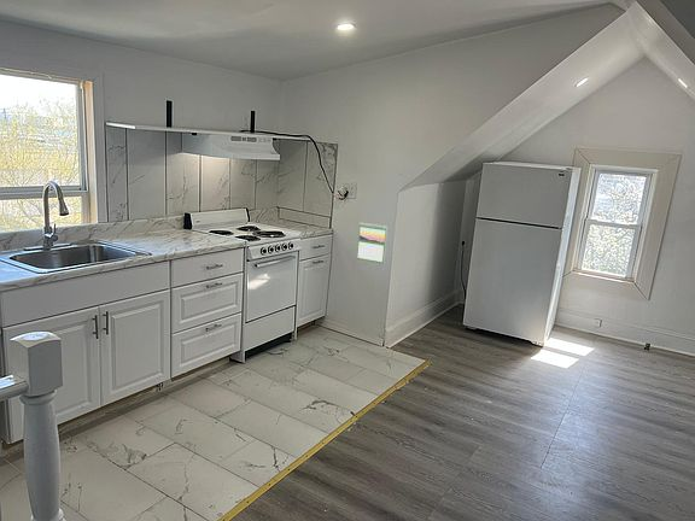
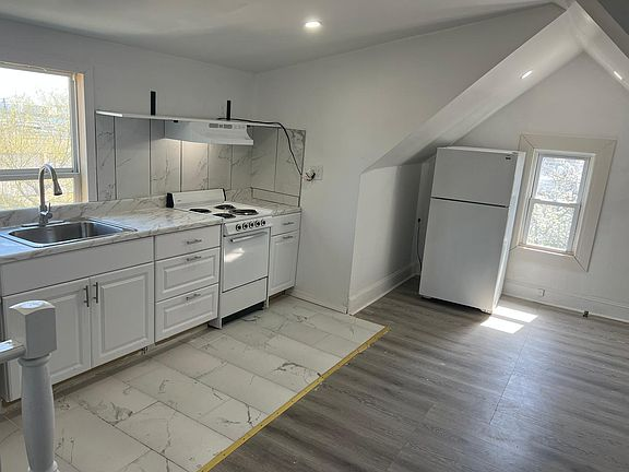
- calendar [356,222,389,265]
